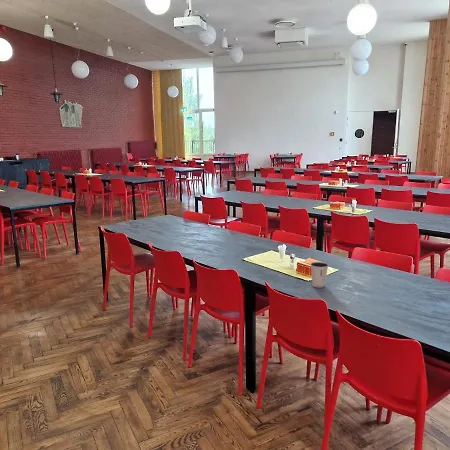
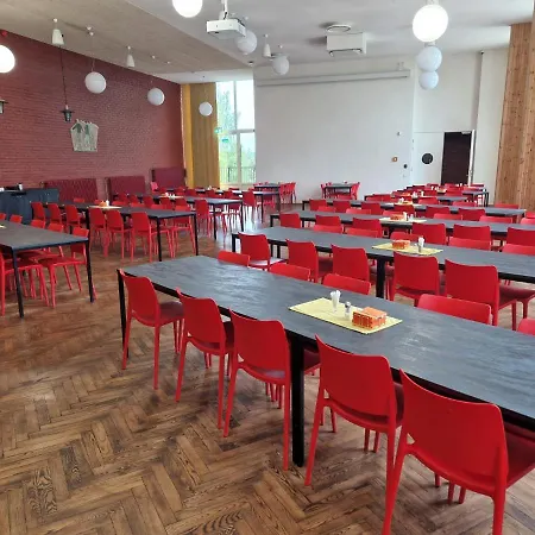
- dixie cup [310,261,329,288]
